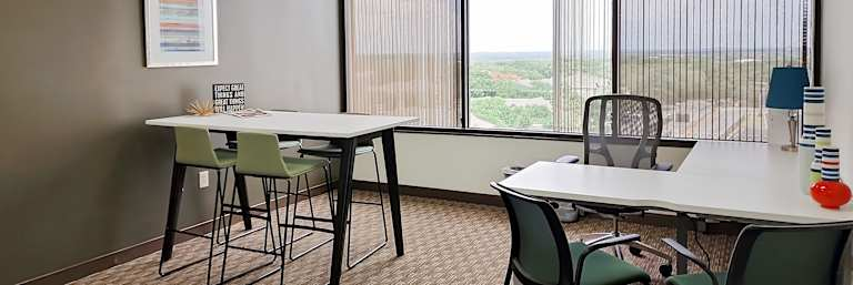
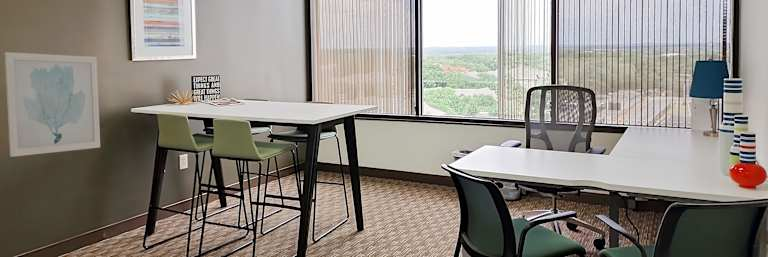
+ wall art [4,51,101,158]
